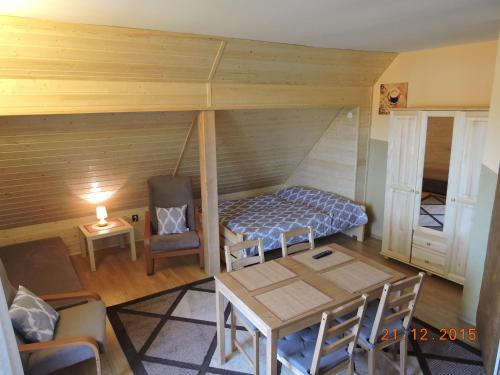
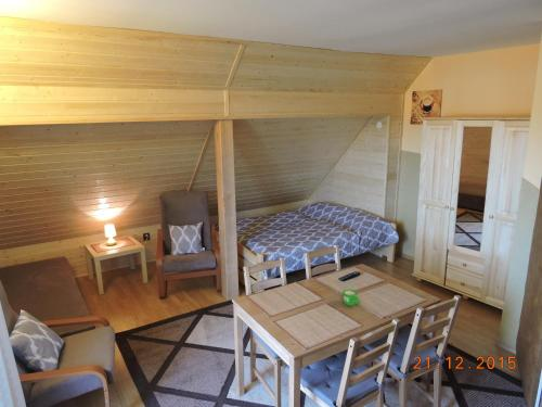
+ mug [341,288,361,307]
